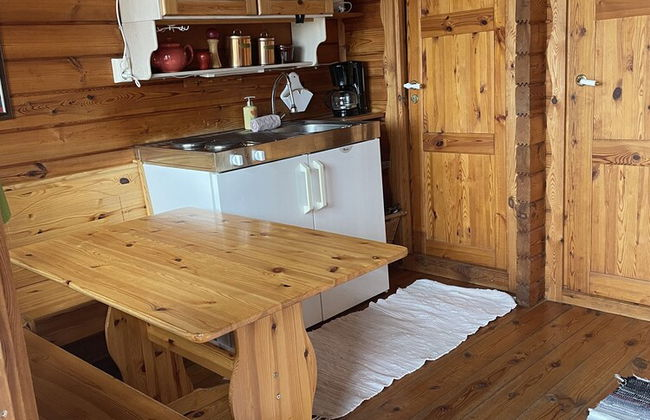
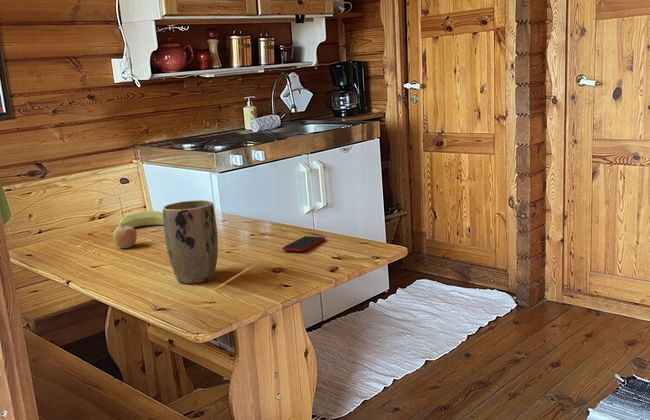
+ smartphone [281,235,326,253]
+ plant pot [162,199,219,285]
+ fruit [112,223,138,249]
+ banana [112,210,164,232]
